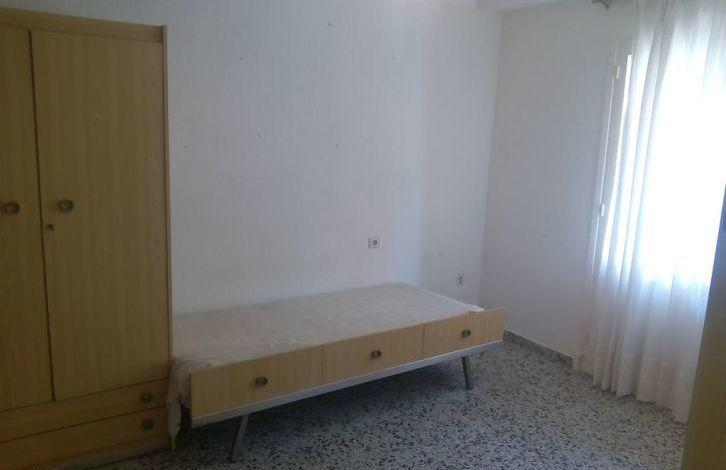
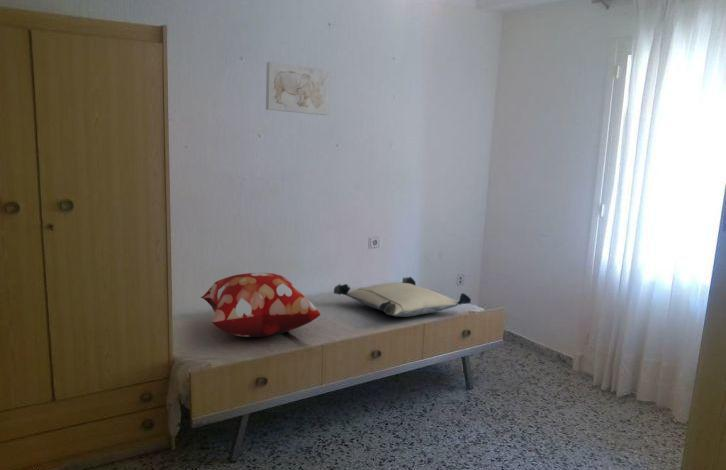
+ decorative pillow [199,272,321,338]
+ wall art [265,61,331,116]
+ pillow [333,276,472,318]
